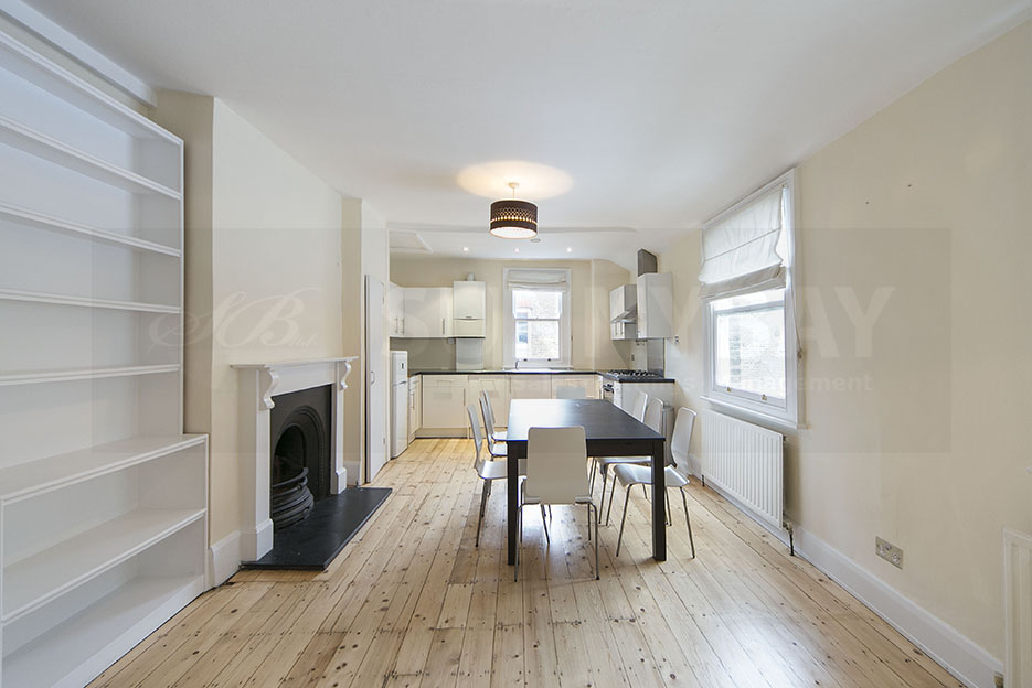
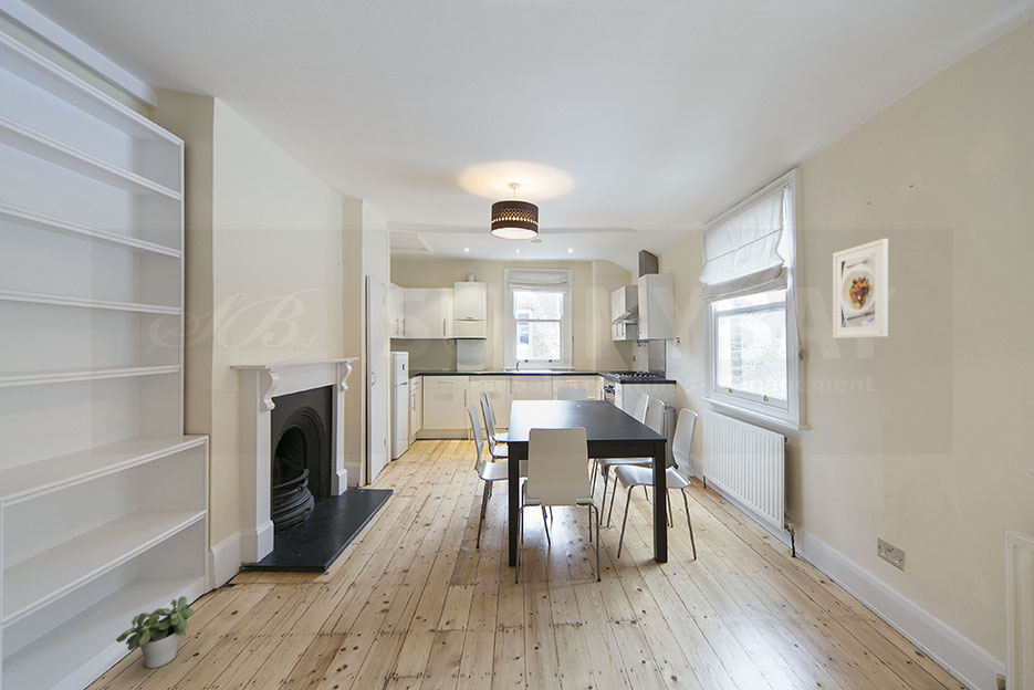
+ potted plant [115,595,196,669]
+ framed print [832,238,889,339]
